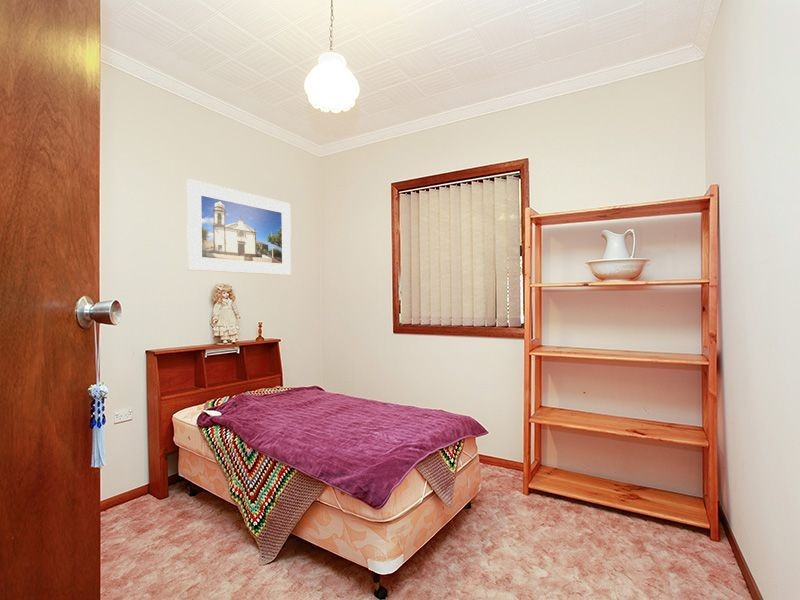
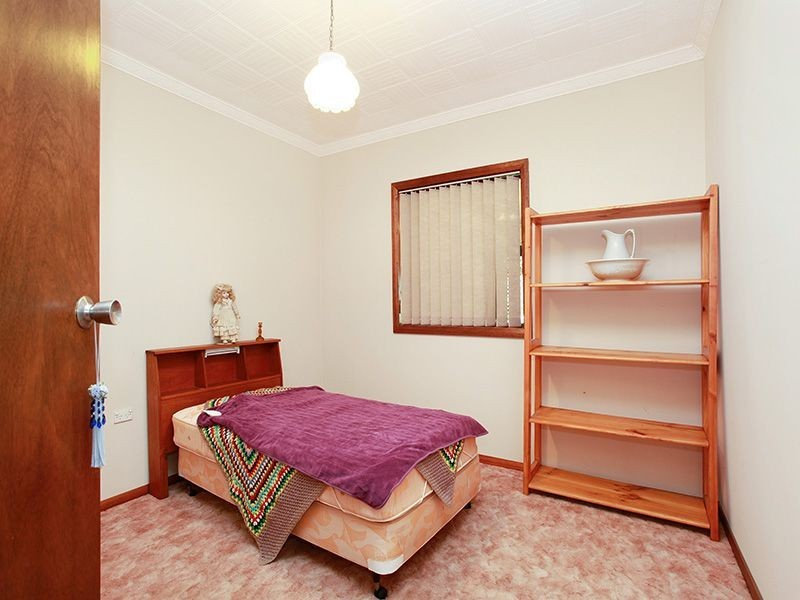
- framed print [186,178,292,276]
